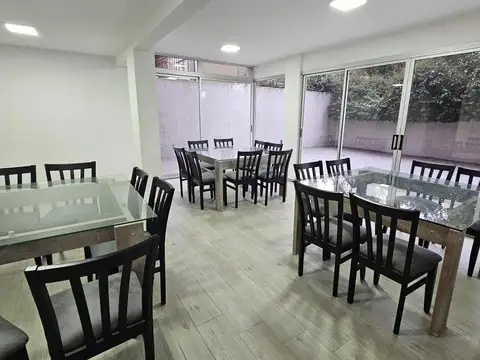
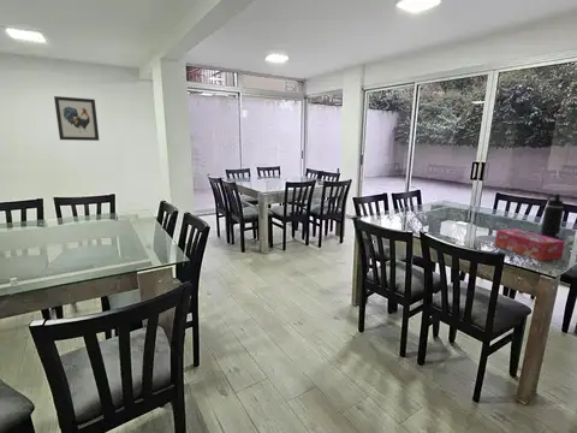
+ water bottle [540,192,565,239]
+ wall art [53,95,100,142]
+ tissue box [494,227,566,262]
